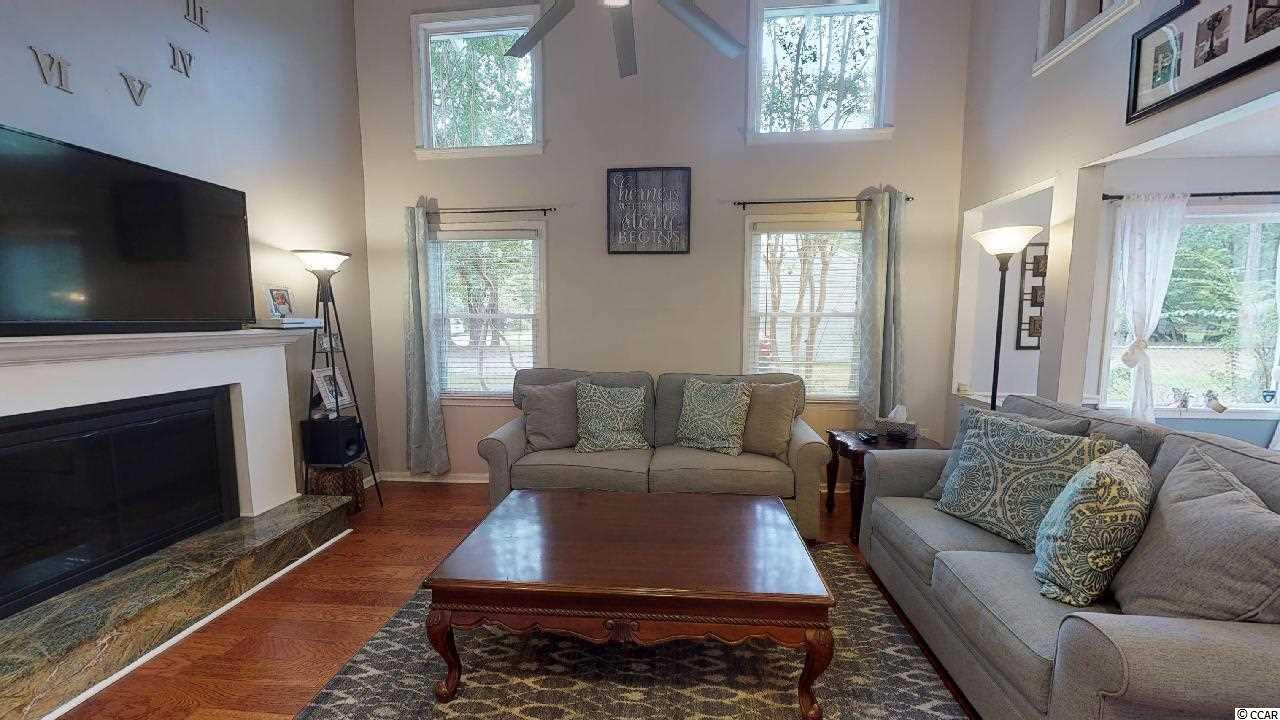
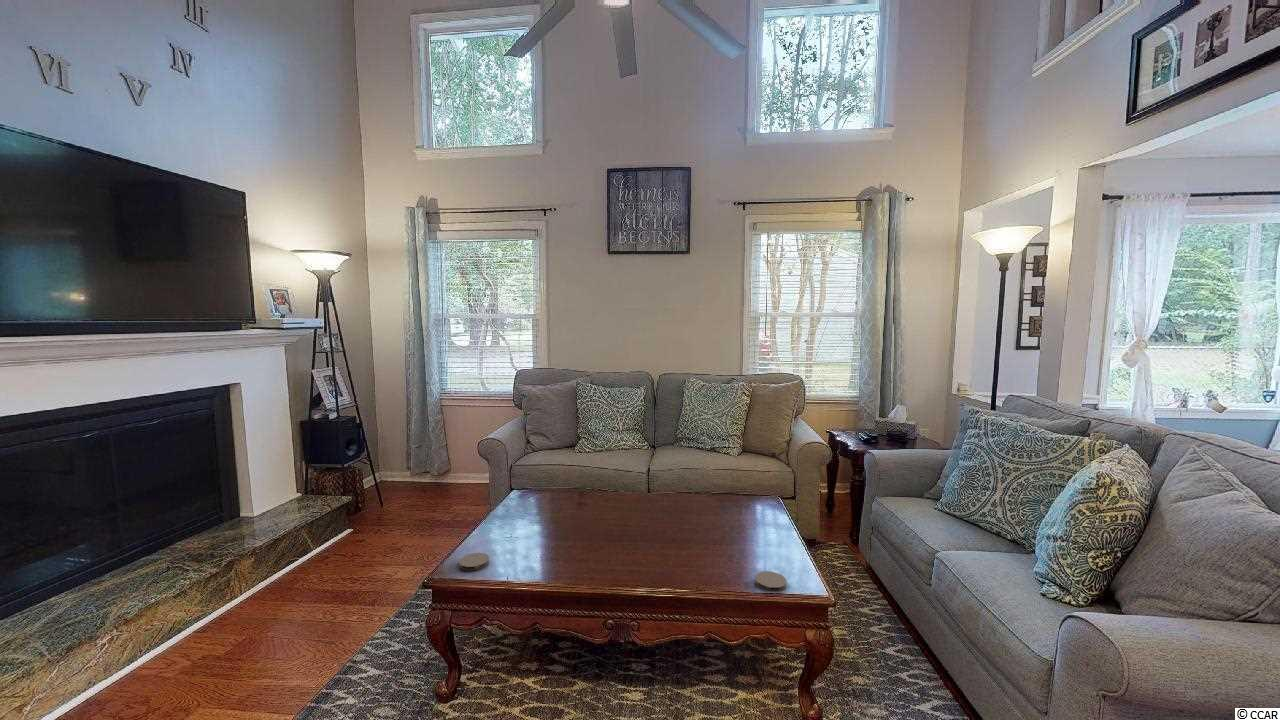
+ coaster [458,552,490,572]
+ coaster [754,570,788,593]
